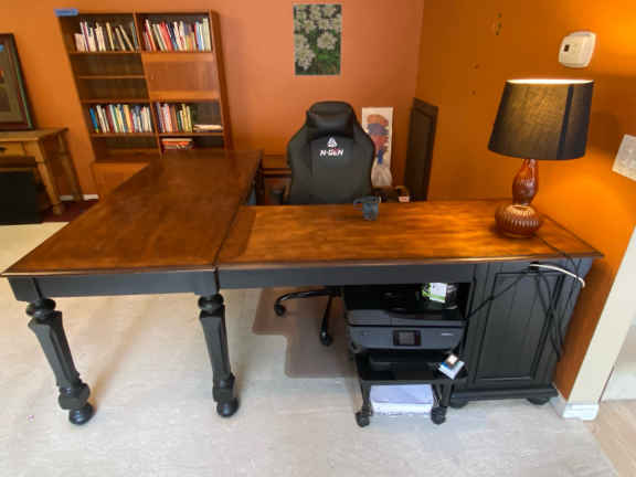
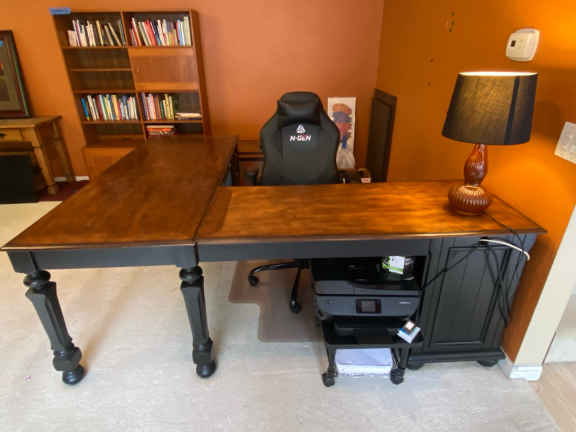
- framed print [292,2,343,77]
- mug [352,195,381,222]
